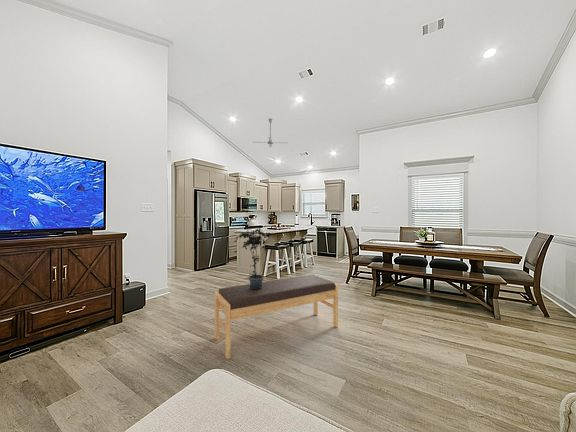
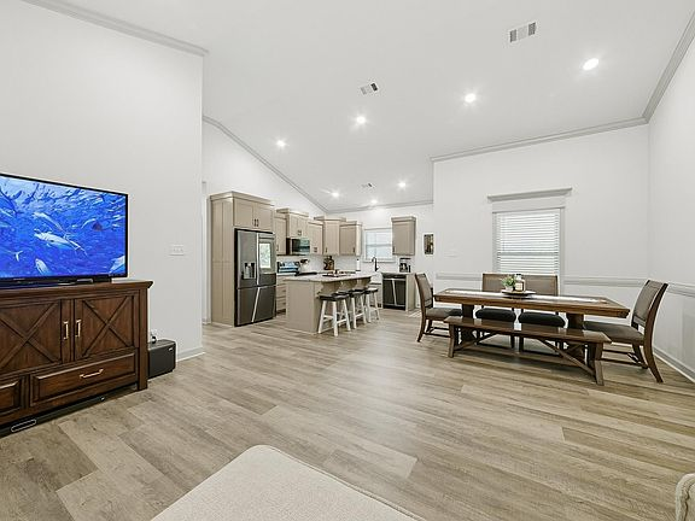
- ceiling fan [252,118,288,148]
- bench [214,274,339,360]
- potted plant [235,225,274,289]
